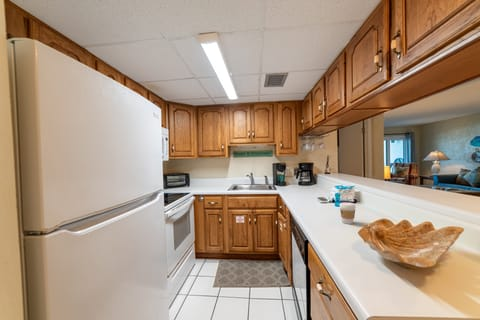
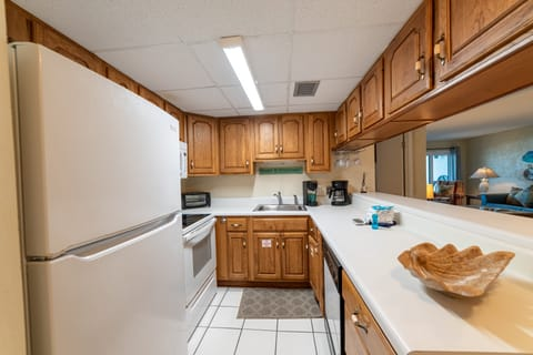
- coffee cup [339,202,356,225]
